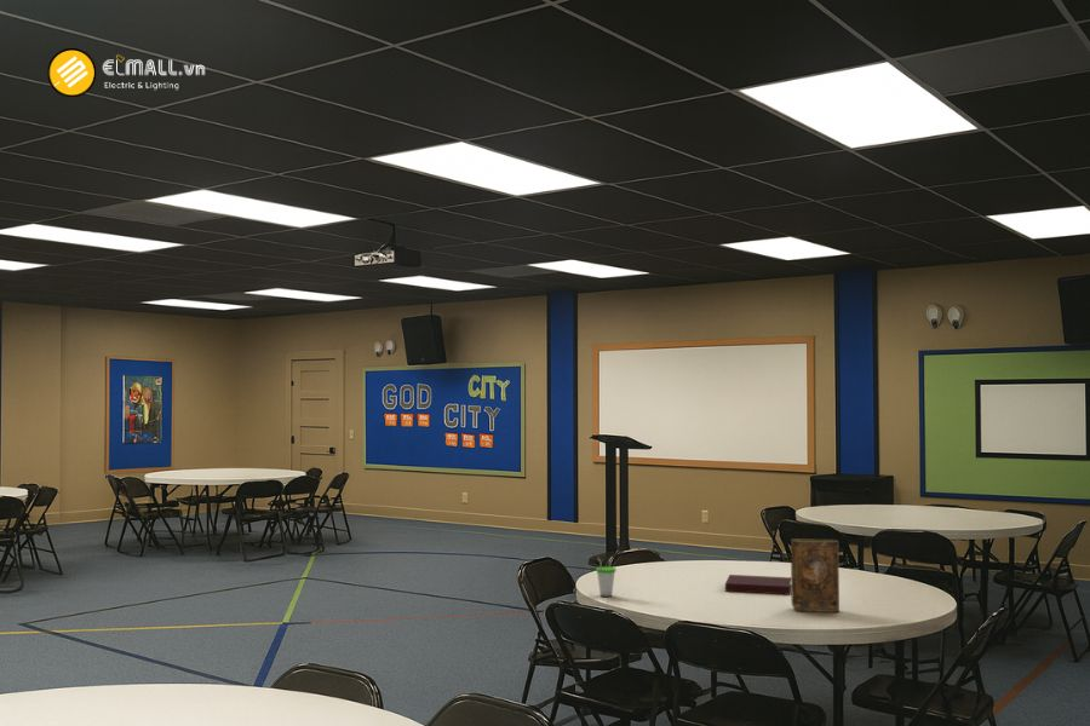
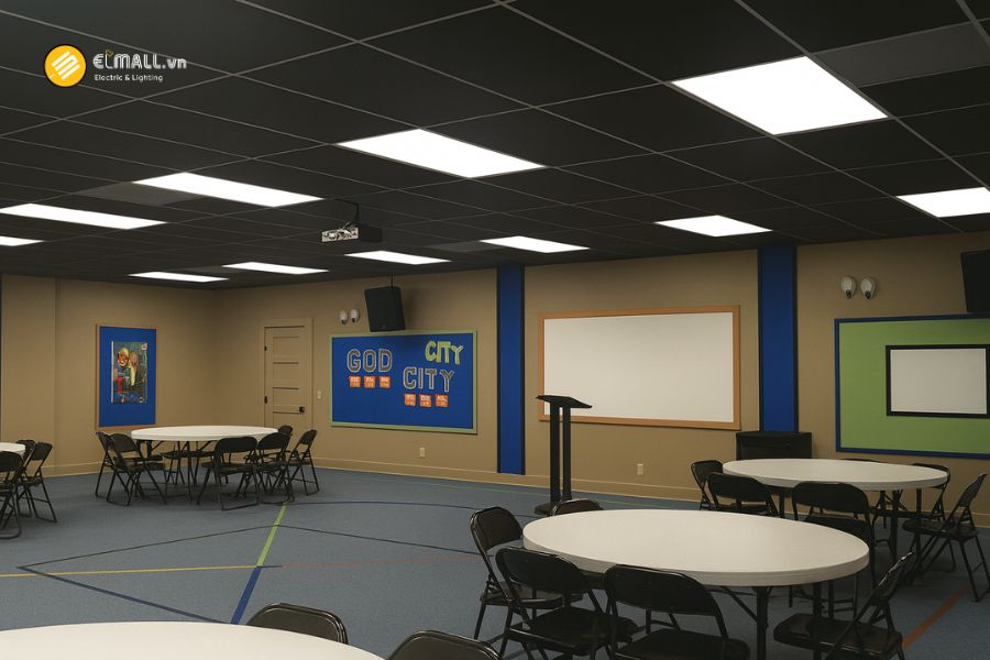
- book [790,537,841,613]
- cup [595,557,616,598]
- notebook [724,574,791,595]
